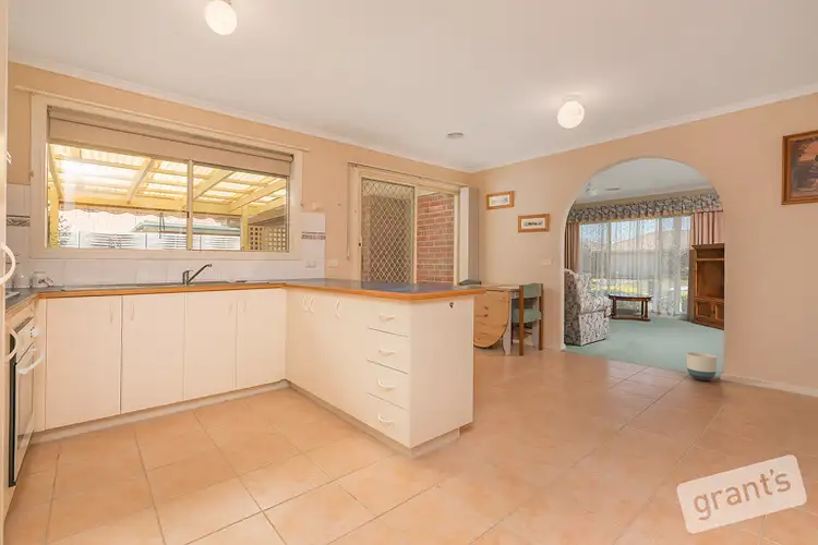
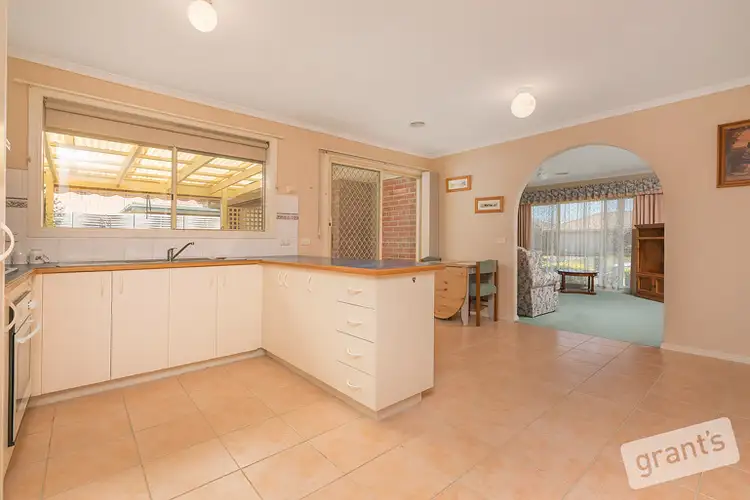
- planter [686,351,718,382]
